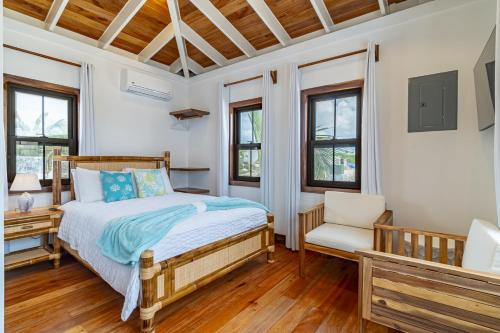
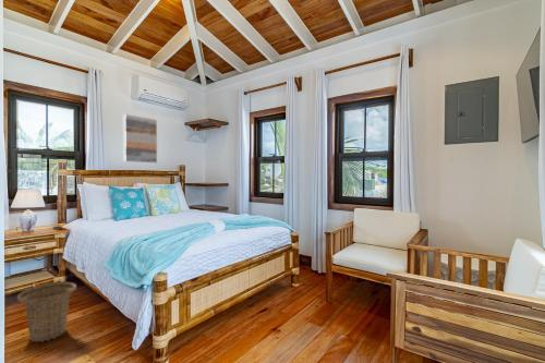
+ basket [15,281,77,343]
+ wall art [122,113,158,164]
